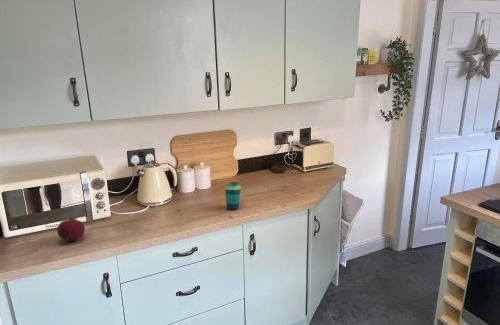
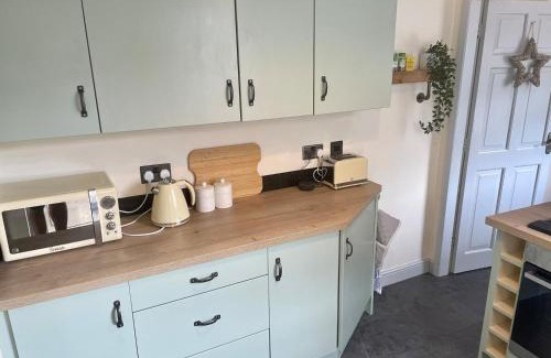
- cup [224,181,242,211]
- fruit [56,215,86,242]
